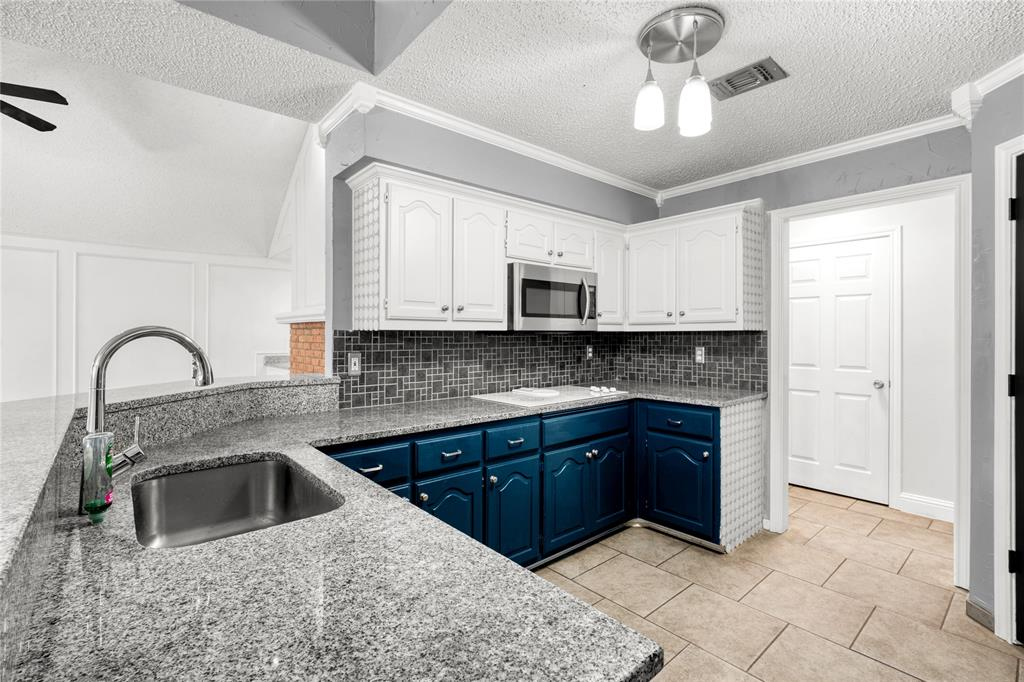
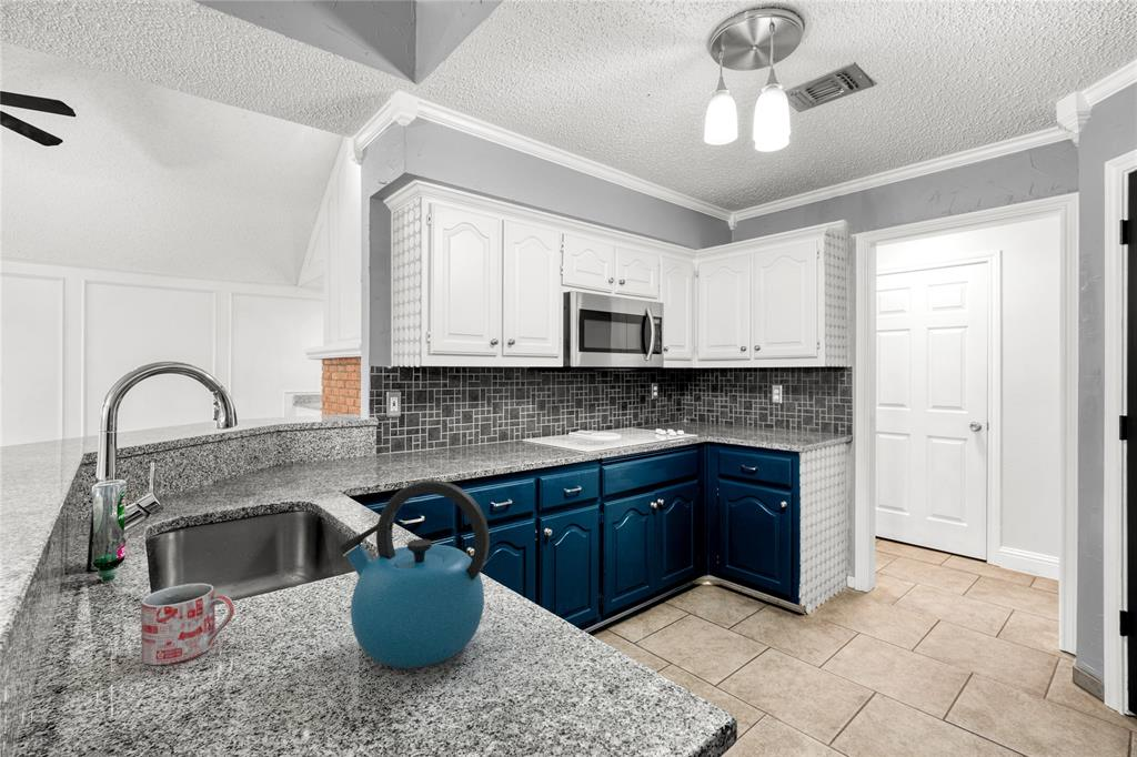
+ kettle [338,480,491,669]
+ mug [140,582,235,666]
